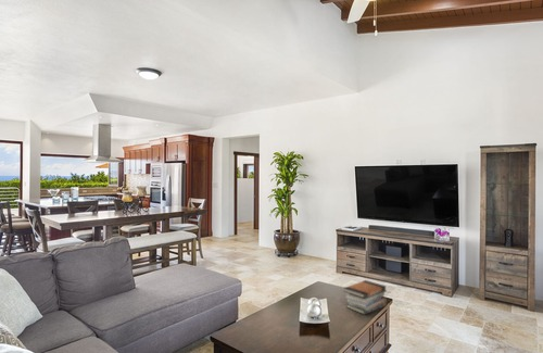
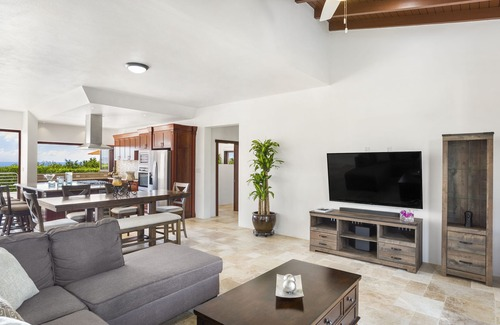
- book stack [343,279,388,316]
